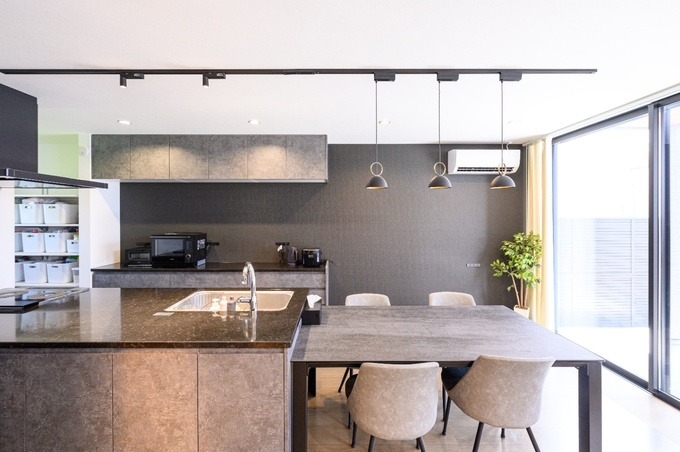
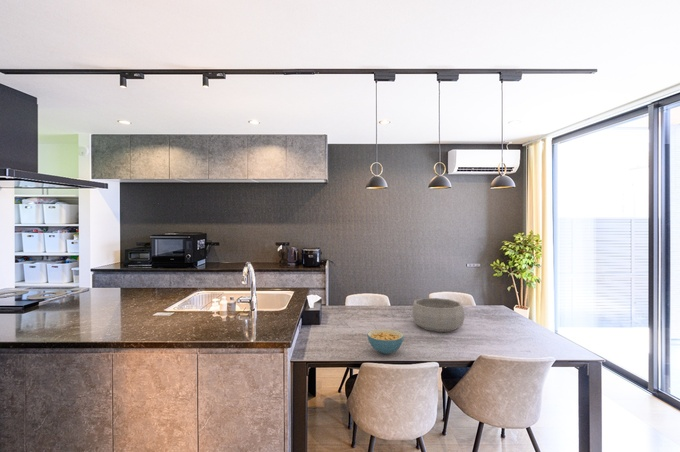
+ decorative bowl [411,297,465,333]
+ cereal bowl [366,328,405,355]
